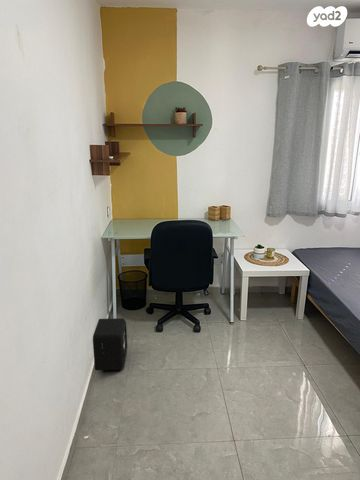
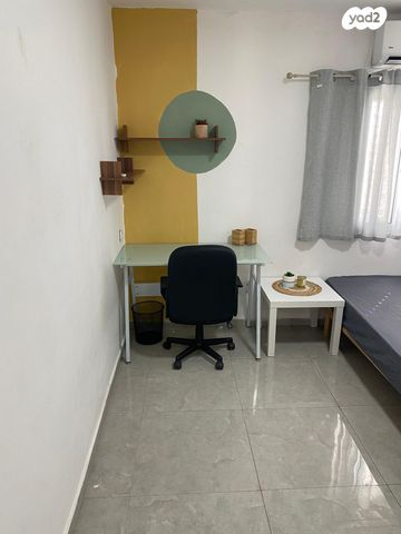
- air purifier [92,317,128,371]
